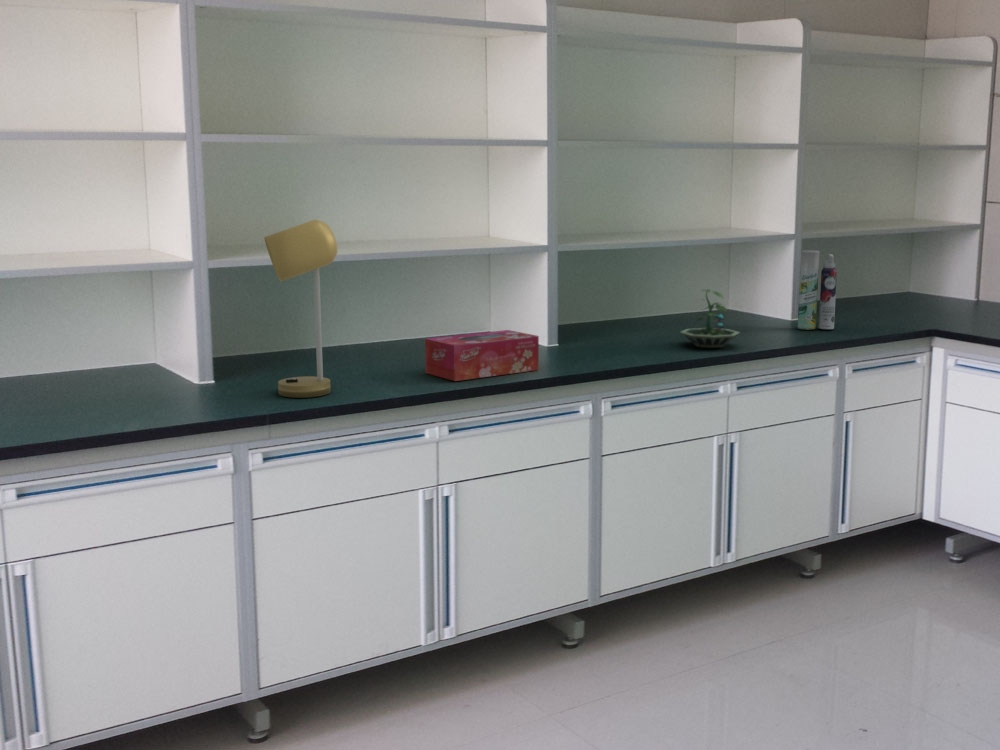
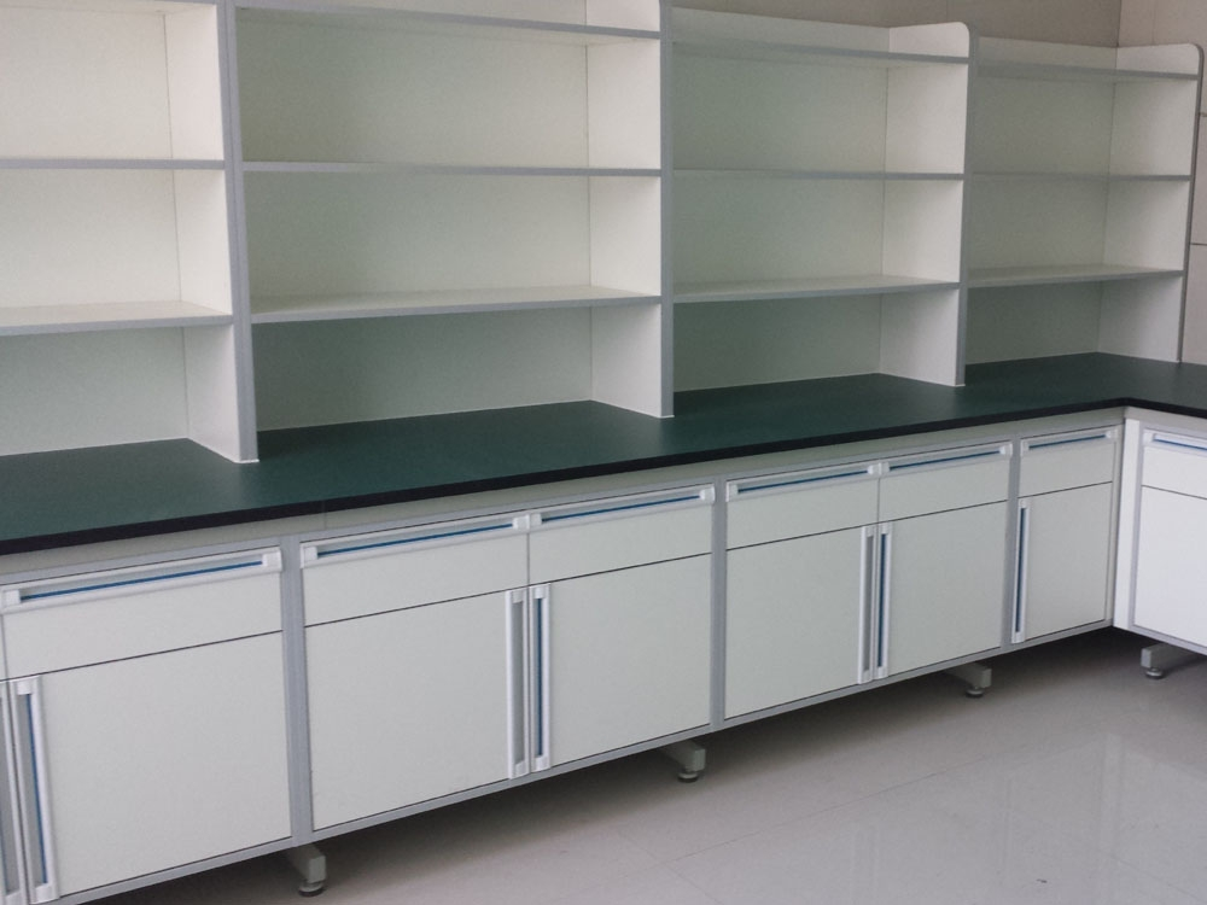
- aerosol can [797,249,838,331]
- terrarium [679,288,741,349]
- tissue box [424,329,540,382]
- desk lamp [263,219,338,399]
